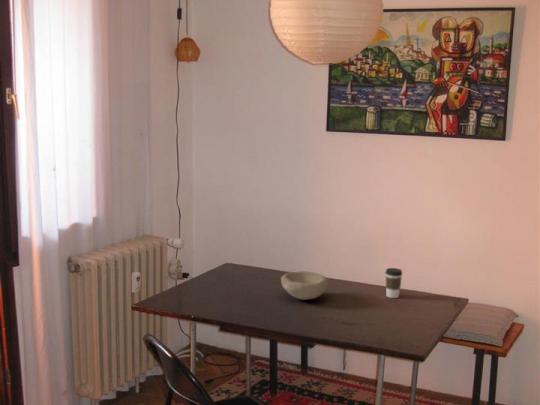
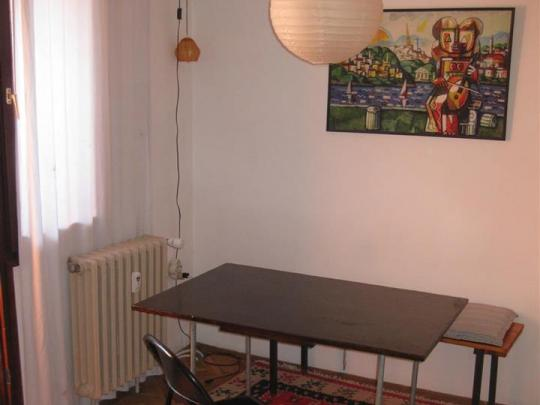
- coffee cup [384,267,403,299]
- bowl [280,270,329,301]
